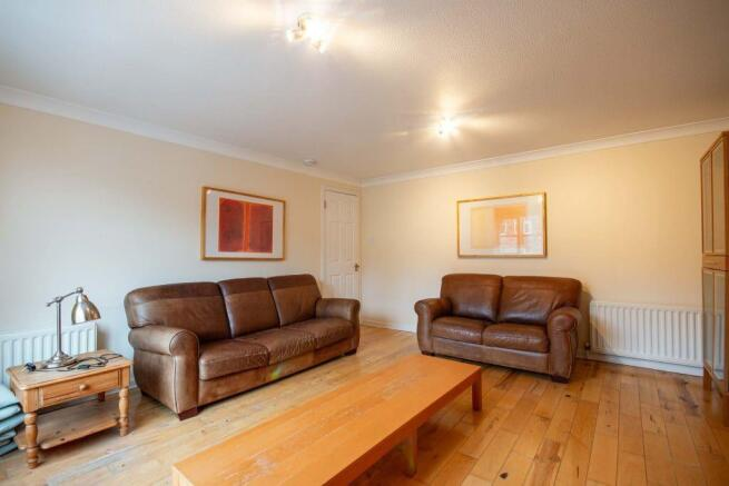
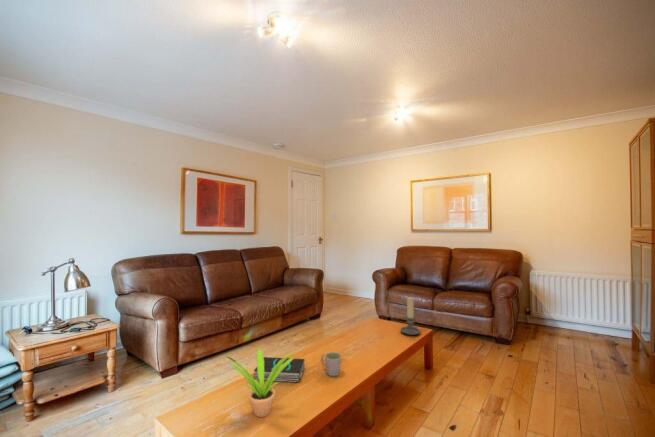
+ mug [320,351,342,377]
+ book [253,356,306,383]
+ potted plant [225,348,295,418]
+ candle holder [400,296,421,336]
